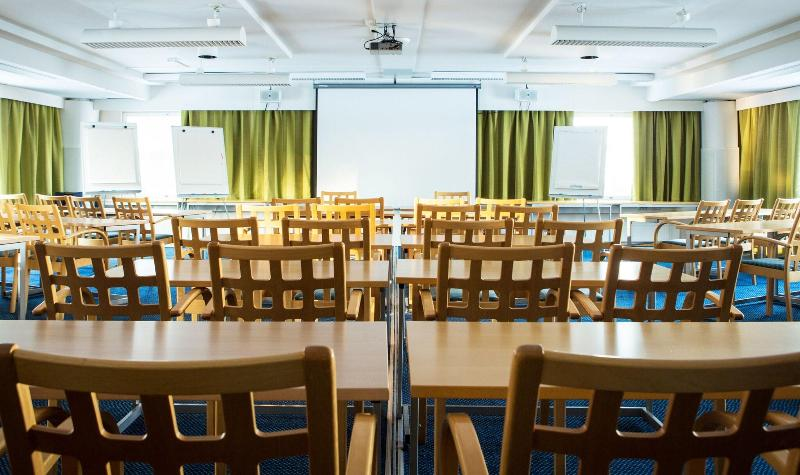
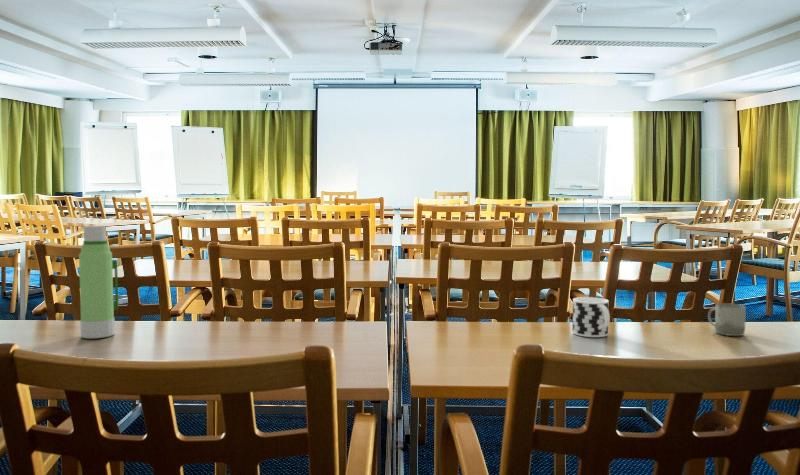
+ cup [707,302,747,337]
+ cup [571,296,611,338]
+ water bottle [78,225,119,339]
